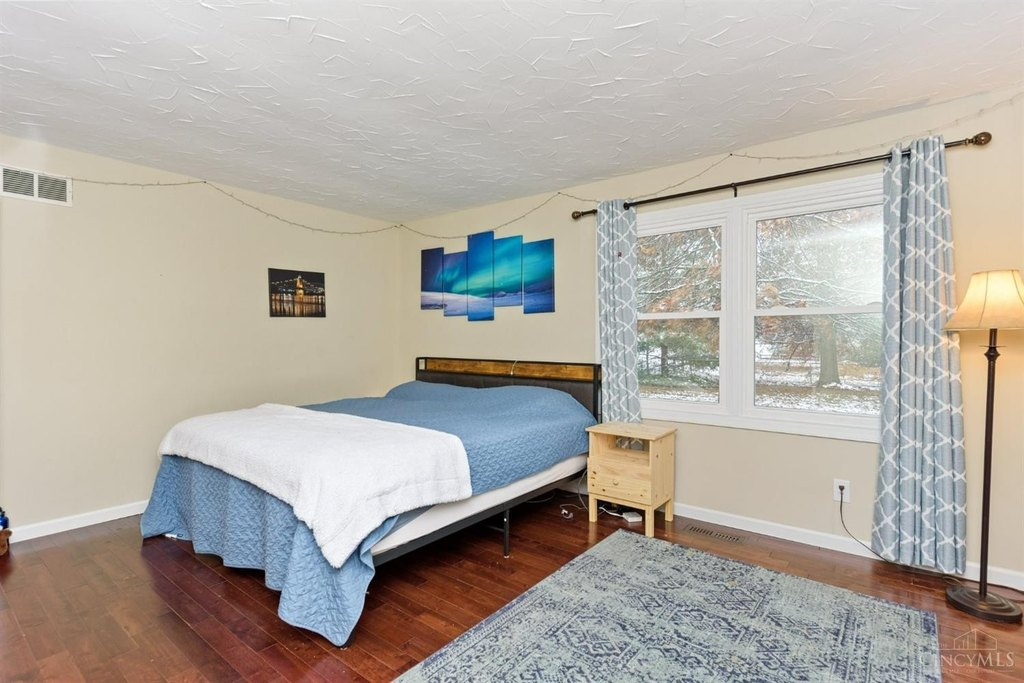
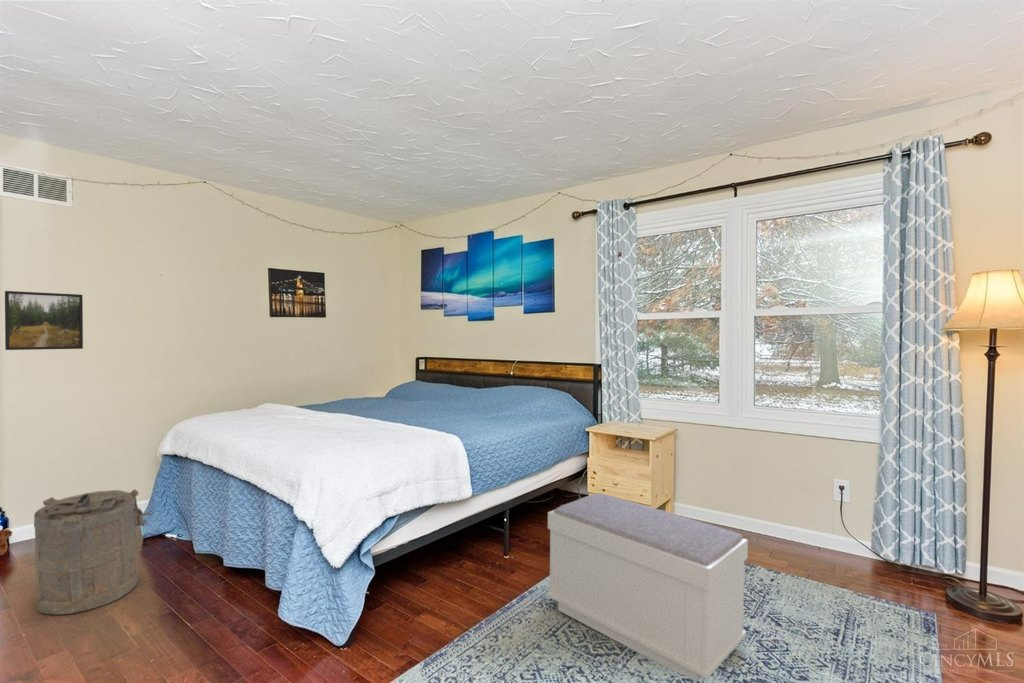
+ bench [546,492,749,683]
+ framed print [4,290,84,351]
+ laundry hamper [33,489,155,615]
